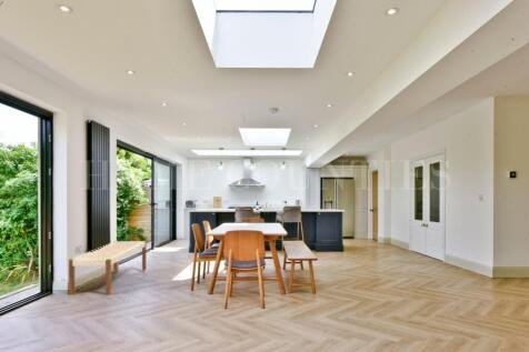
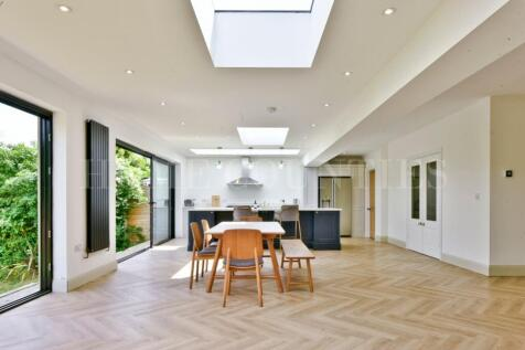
- bench [68,240,148,296]
